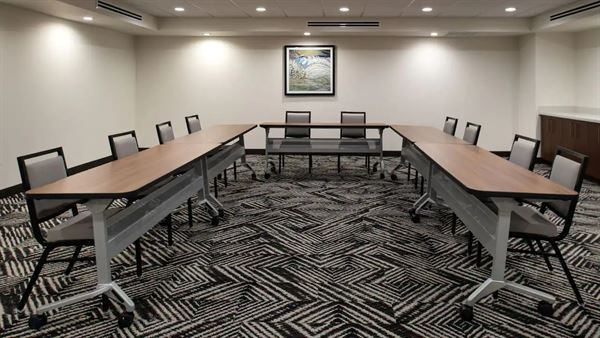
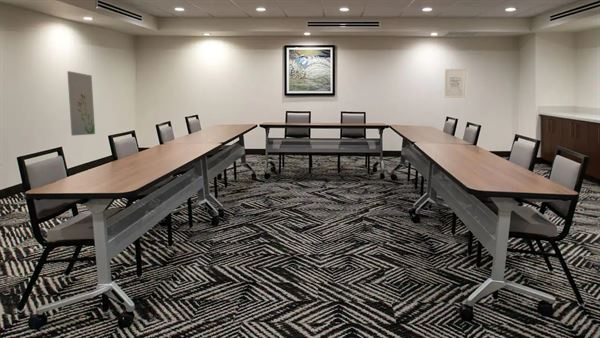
+ wall art [443,68,467,99]
+ wall art [66,70,96,137]
